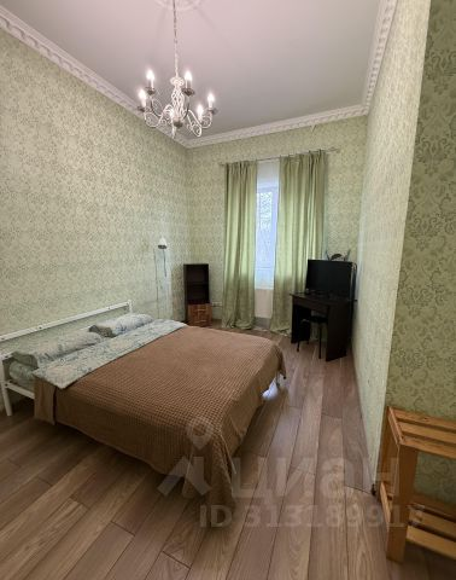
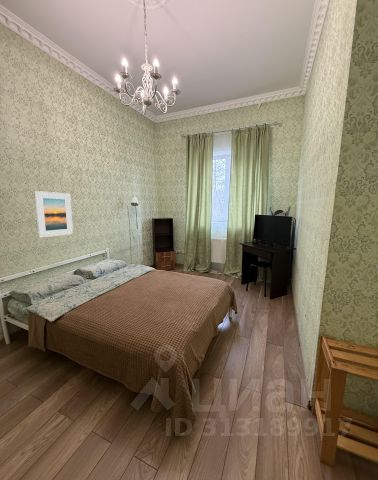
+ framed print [34,190,74,238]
